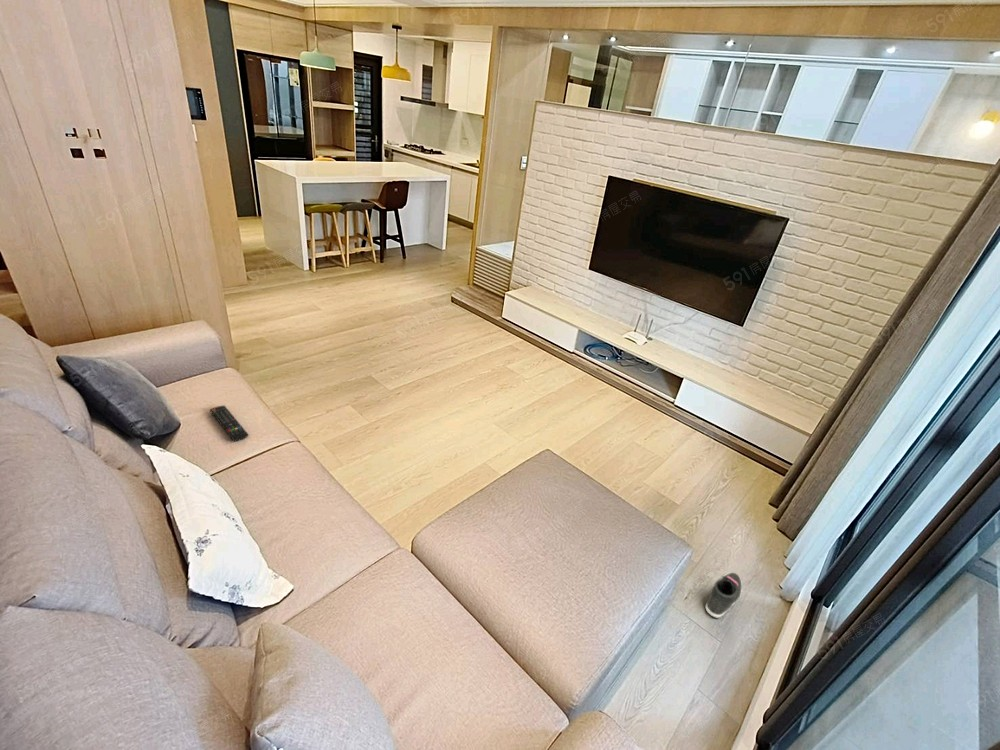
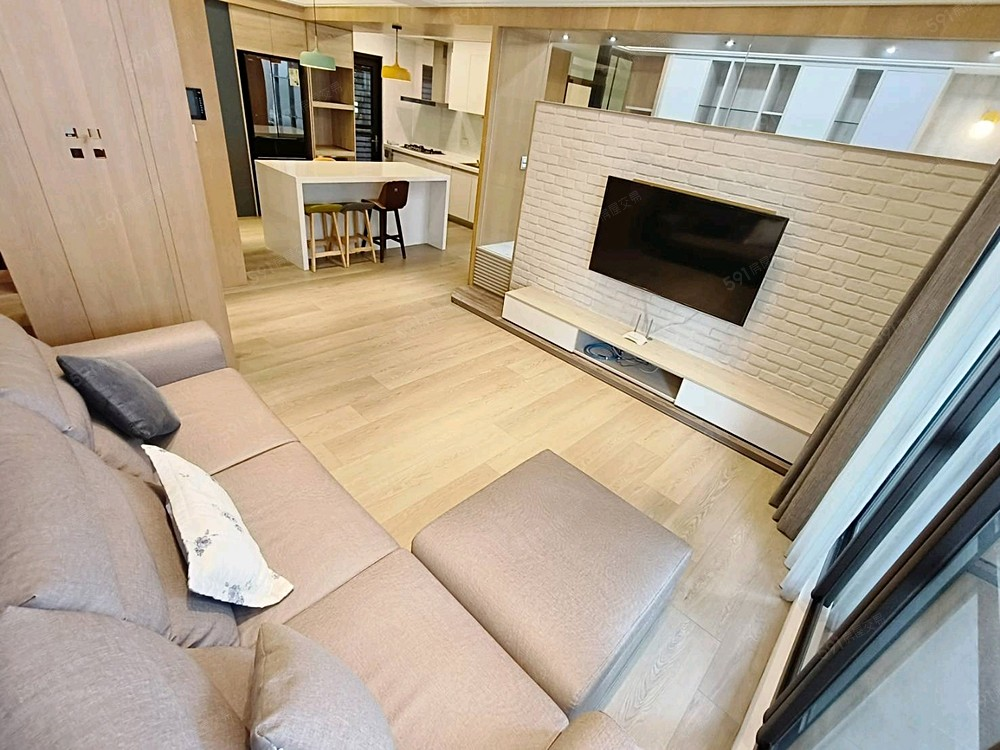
- remote control [209,404,250,442]
- sneaker [705,571,743,619]
